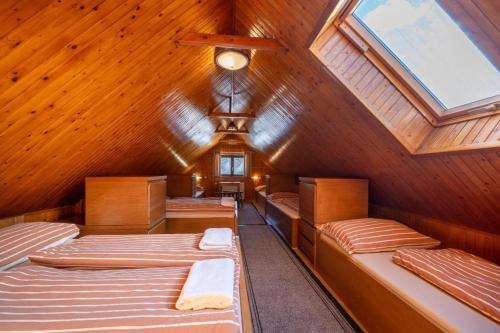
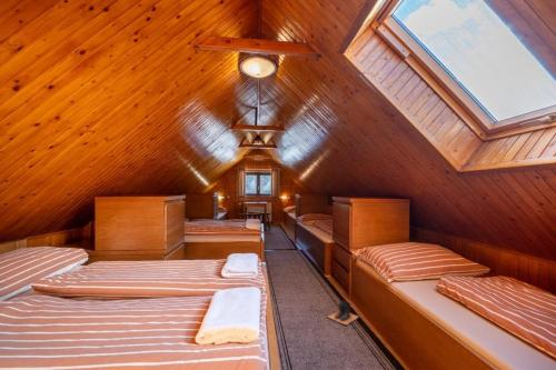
+ boots [327,300,360,327]
